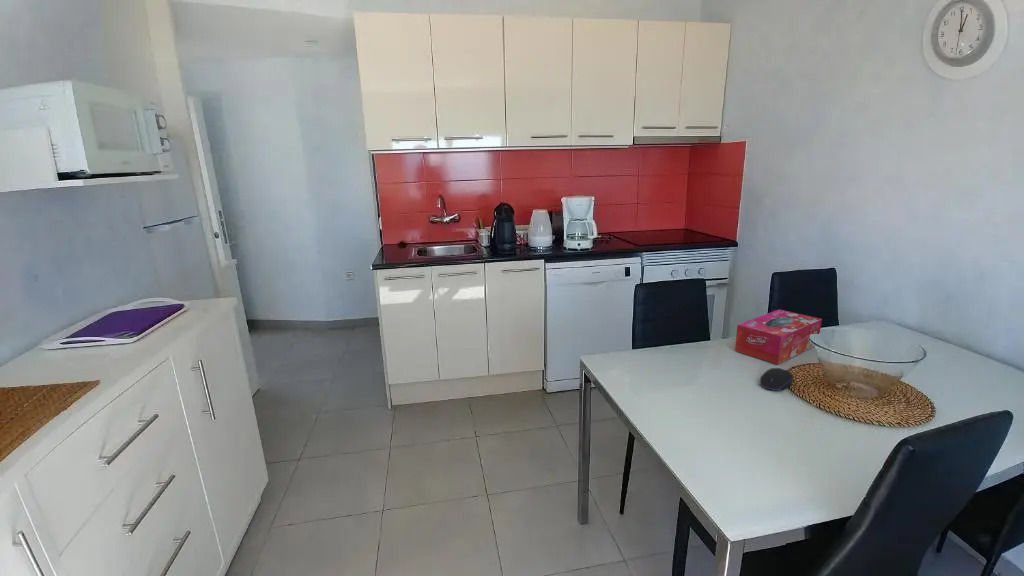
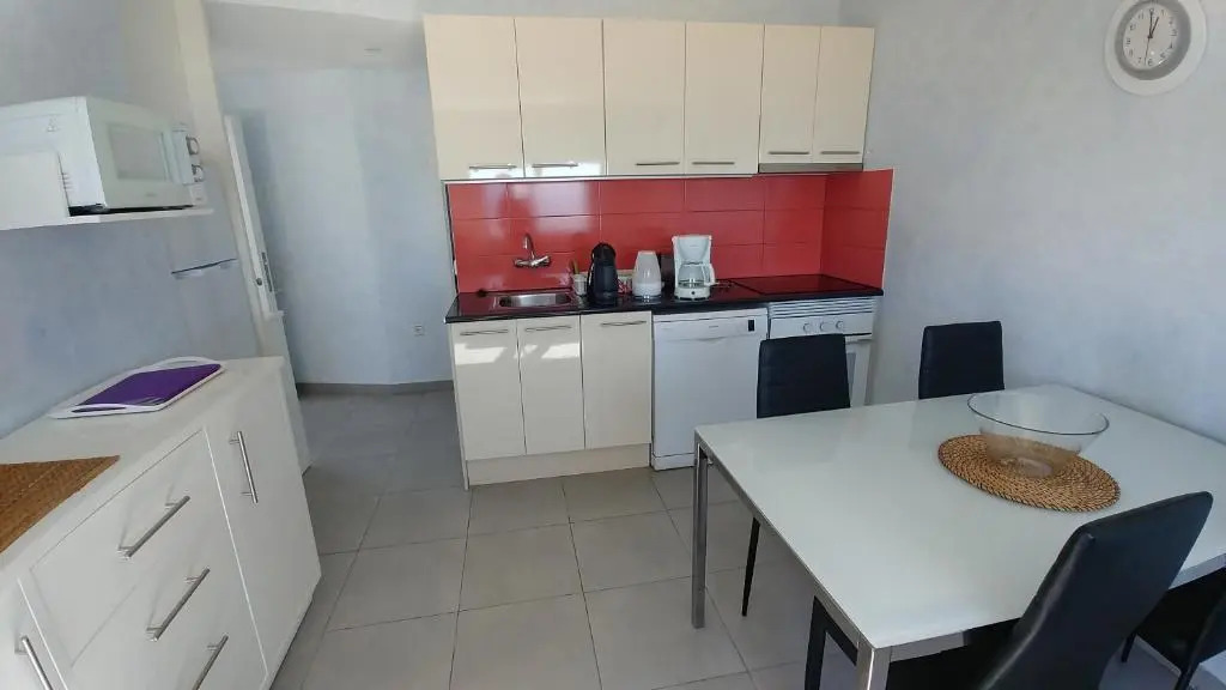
- tissue box [734,309,823,365]
- computer mouse [759,367,794,392]
